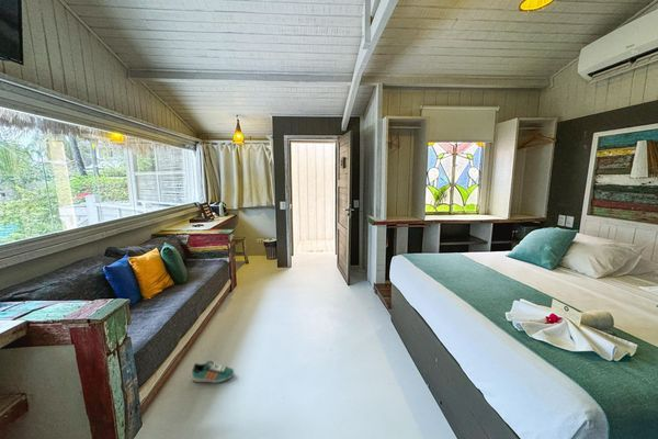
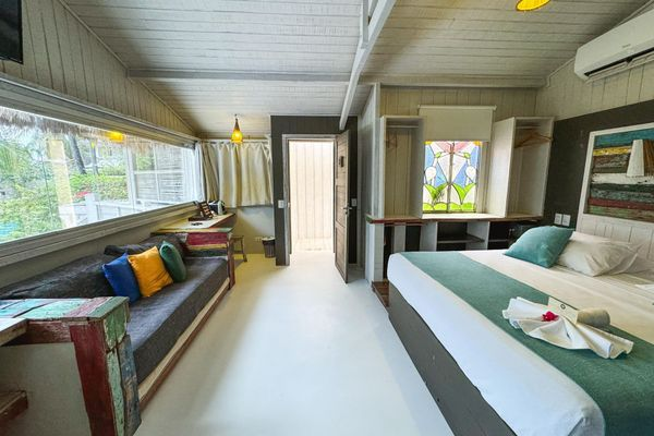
- sneaker [191,360,235,384]
